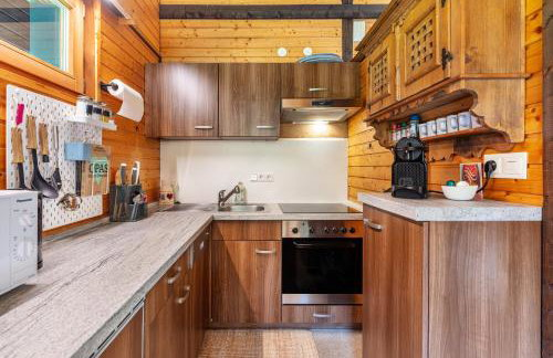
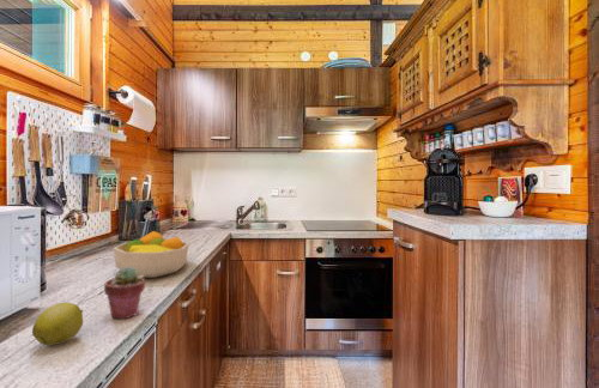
+ fruit bowl [113,230,190,279]
+ potted succulent [103,267,146,320]
+ apple [31,302,84,346]
